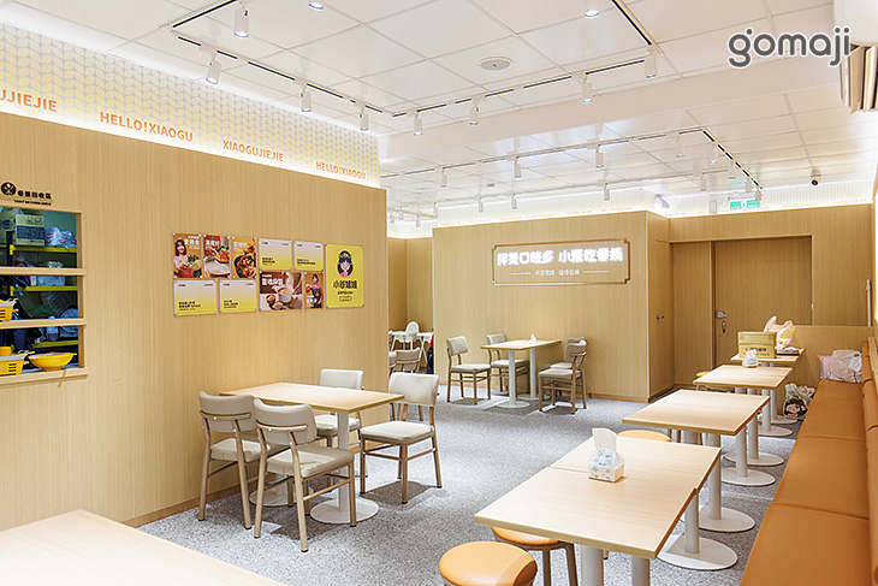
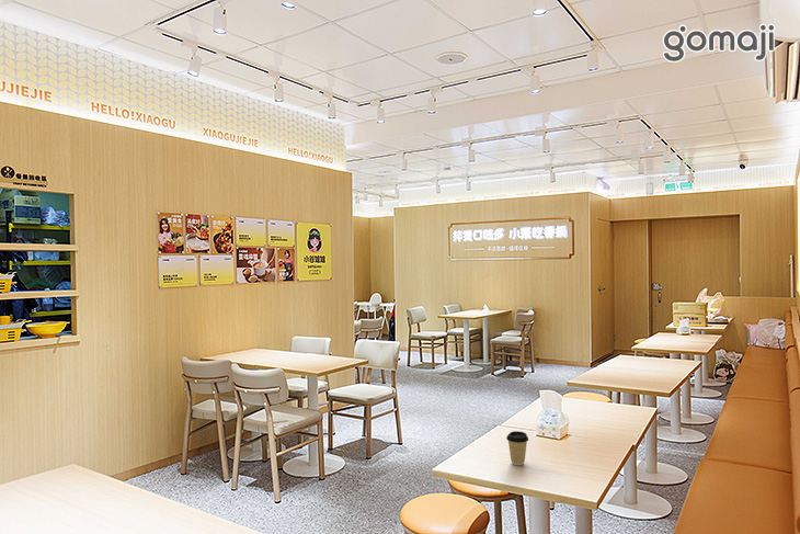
+ coffee cup [505,430,529,466]
